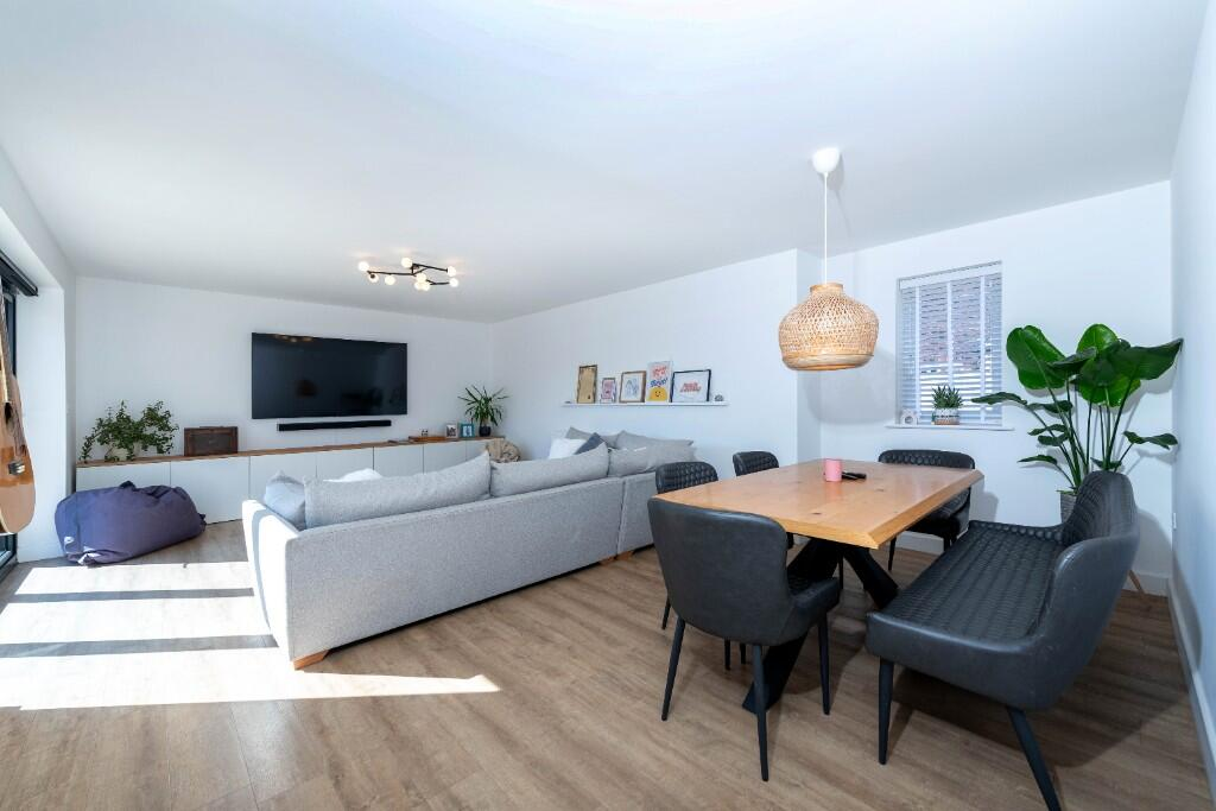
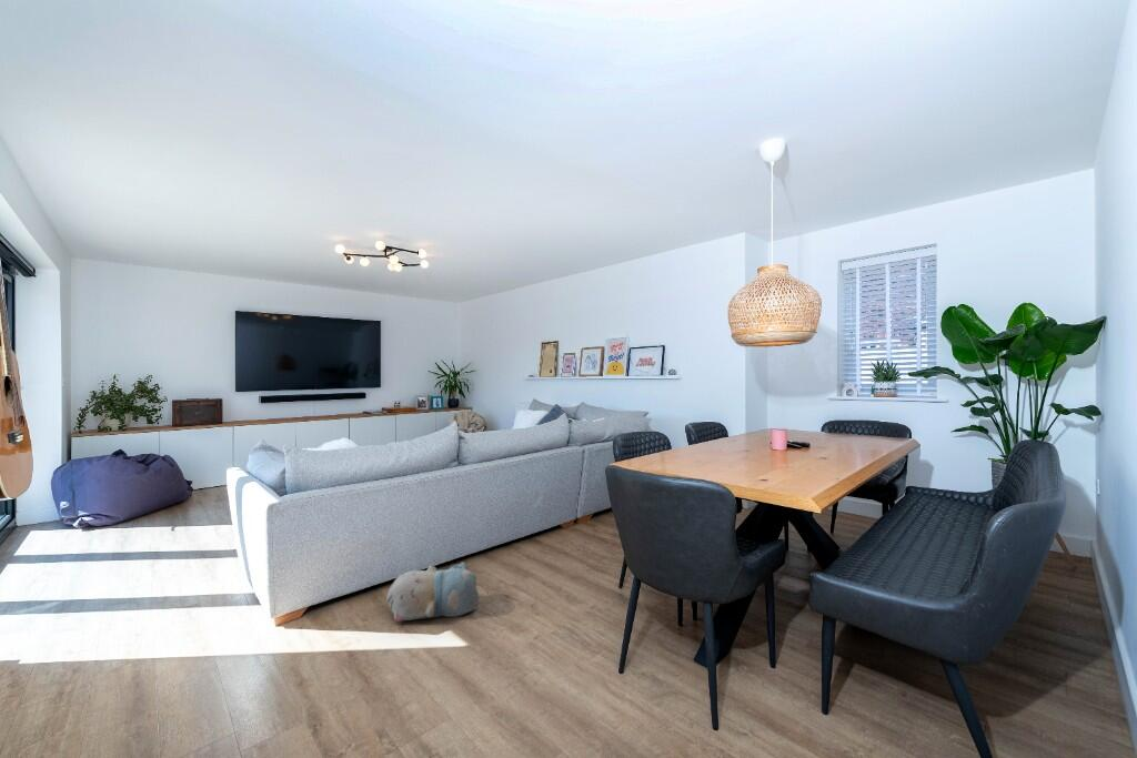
+ plush toy [385,562,481,623]
